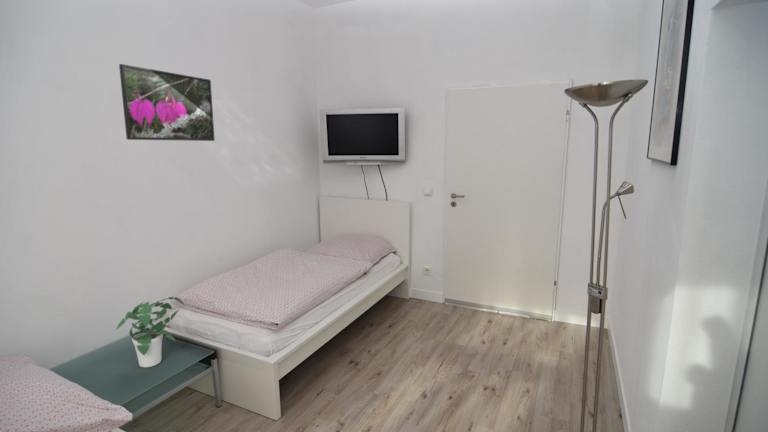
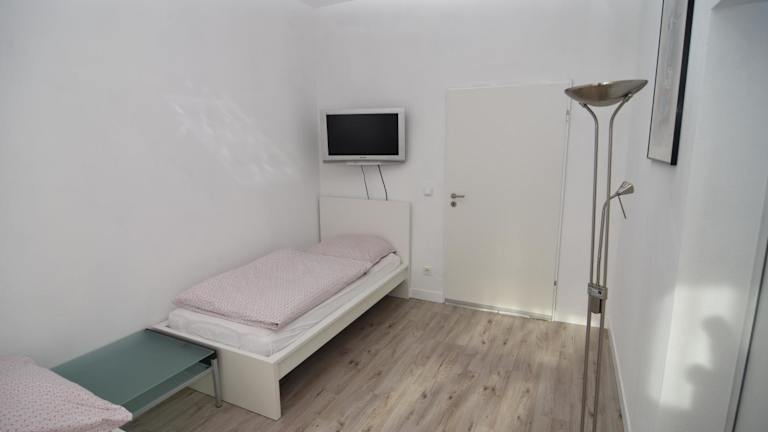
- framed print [118,63,216,142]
- potted plant [115,296,186,368]
